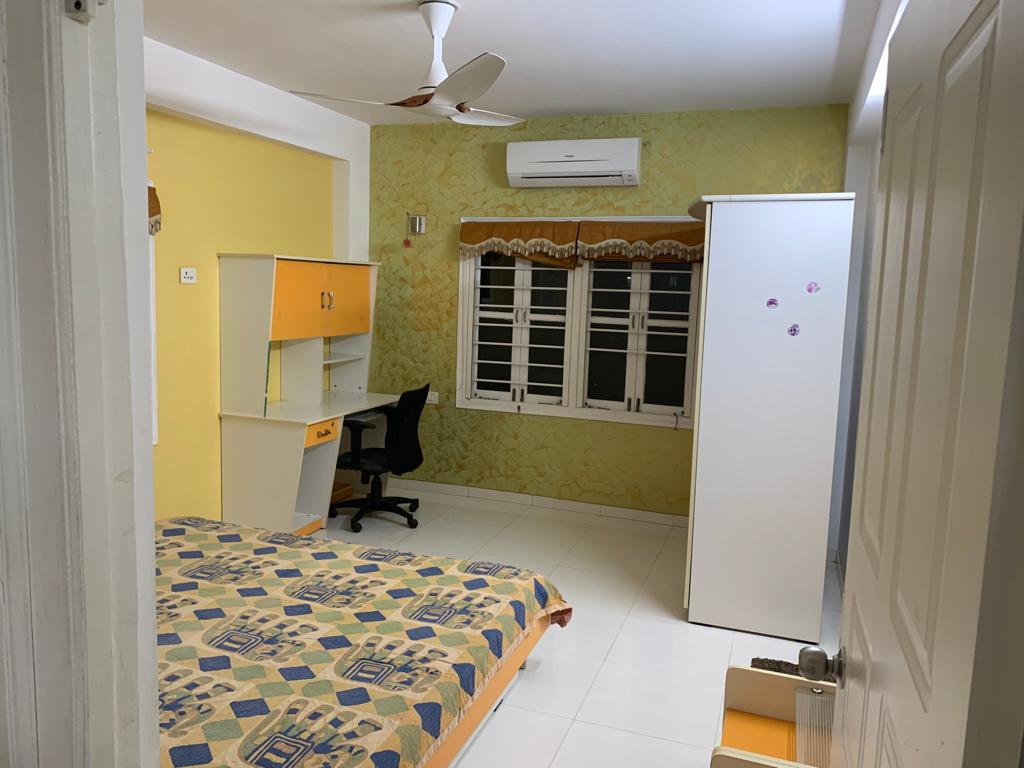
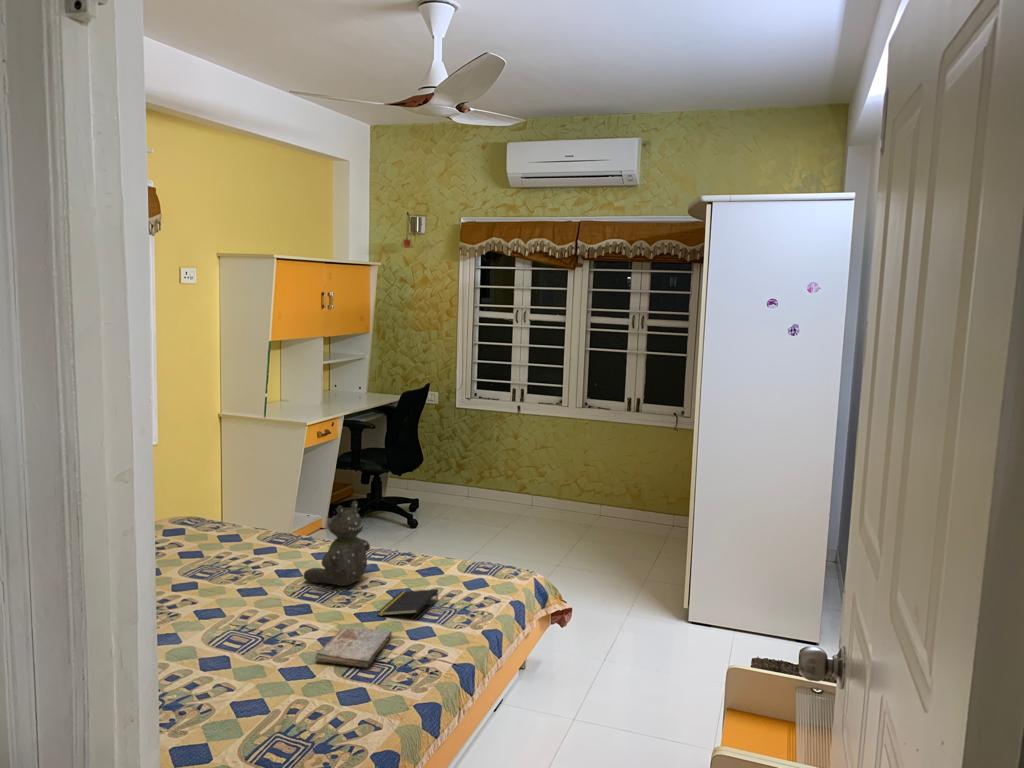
+ teddy bear [303,500,371,587]
+ book [314,625,393,669]
+ notepad [376,588,439,617]
